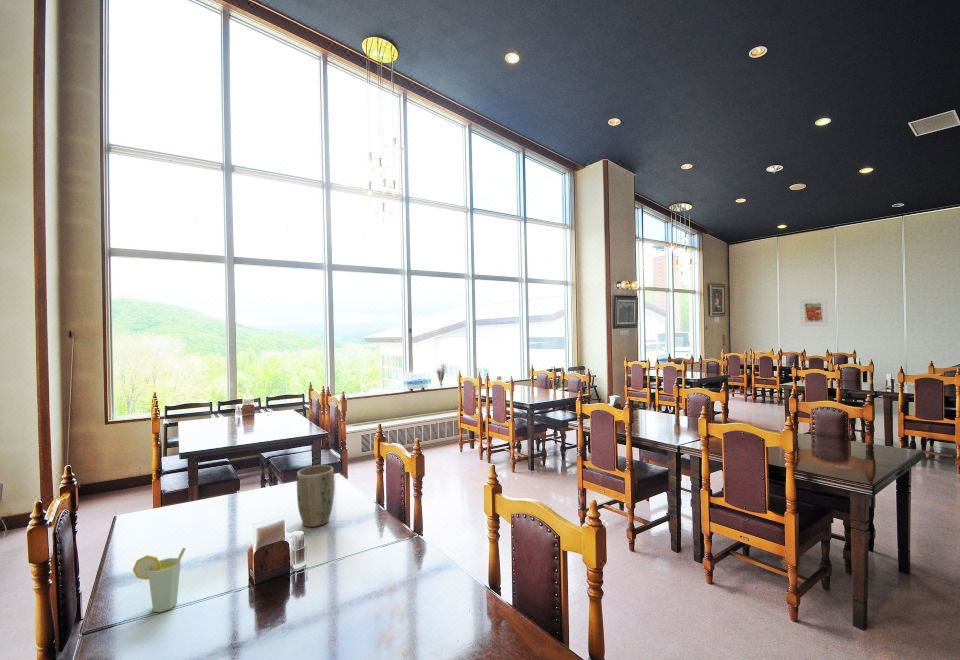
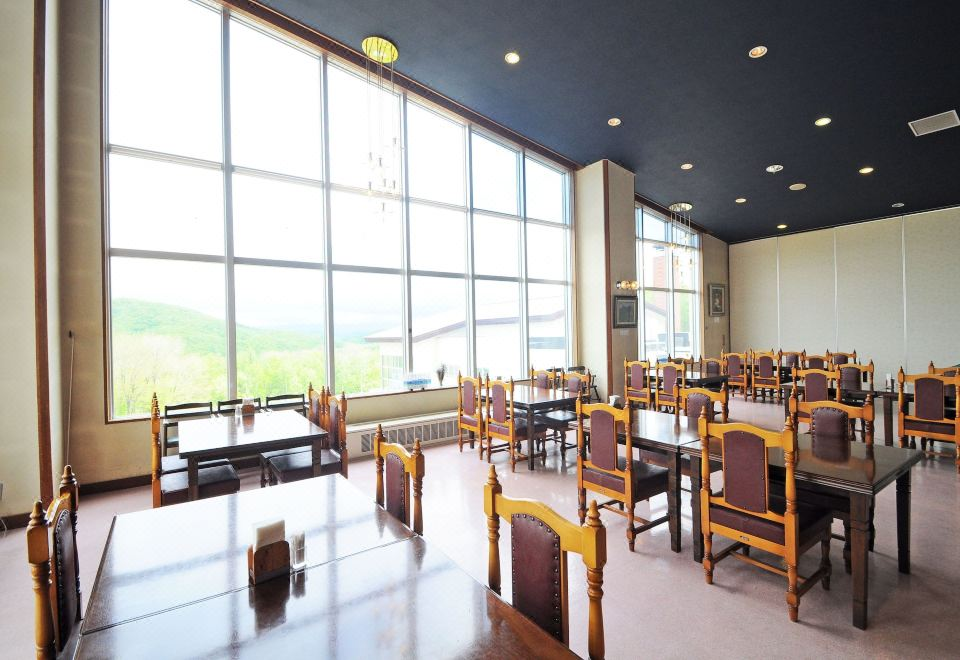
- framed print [799,297,829,327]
- plant pot [296,464,335,528]
- cup [132,547,187,613]
